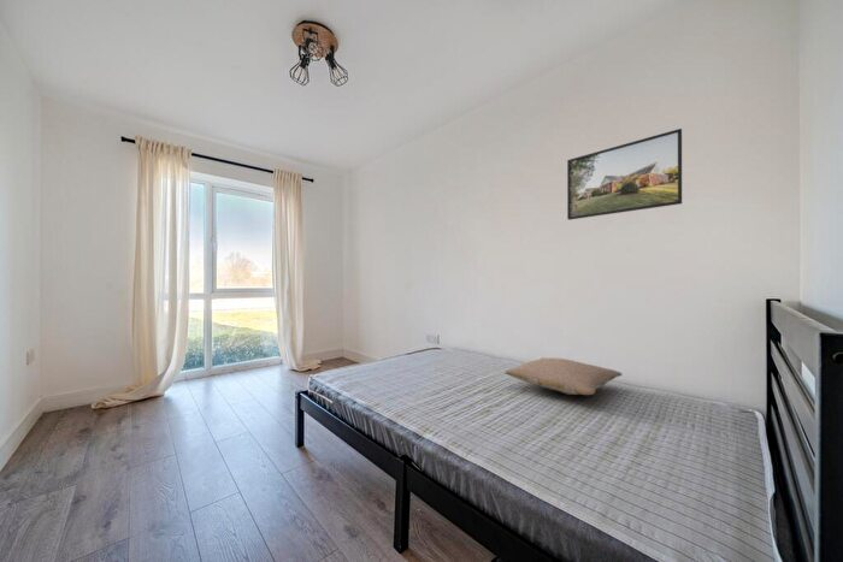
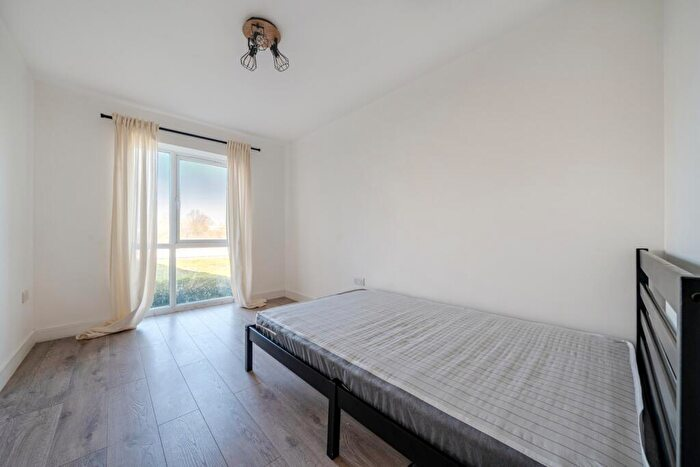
- pillow [503,356,623,396]
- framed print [566,128,683,221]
